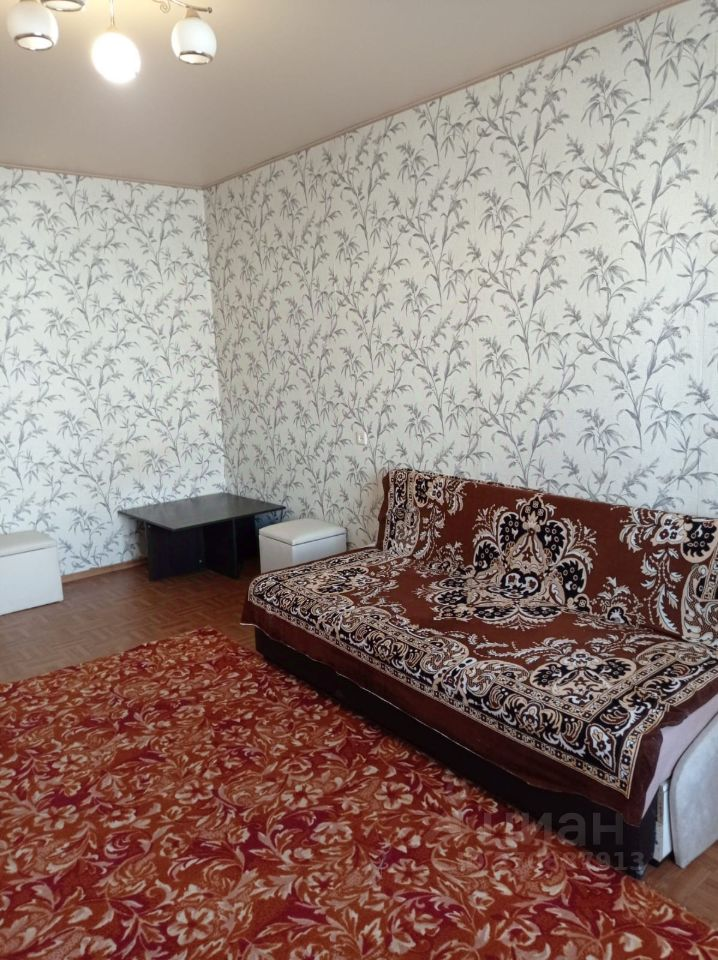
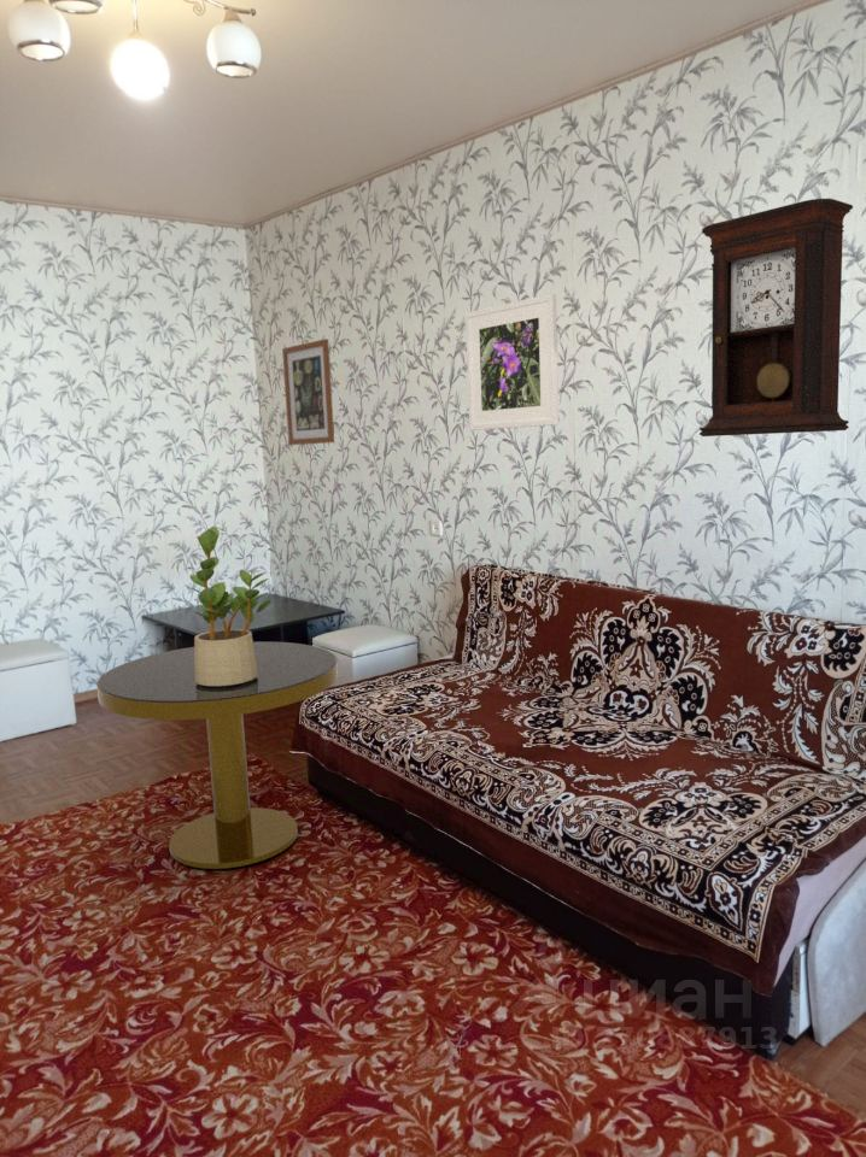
+ wall art [281,337,335,446]
+ potted plant [189,525,273,686]
+ side table [95,640,339,870]
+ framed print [464,293,560,431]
+ pendulum clock [698,198,854,437]
